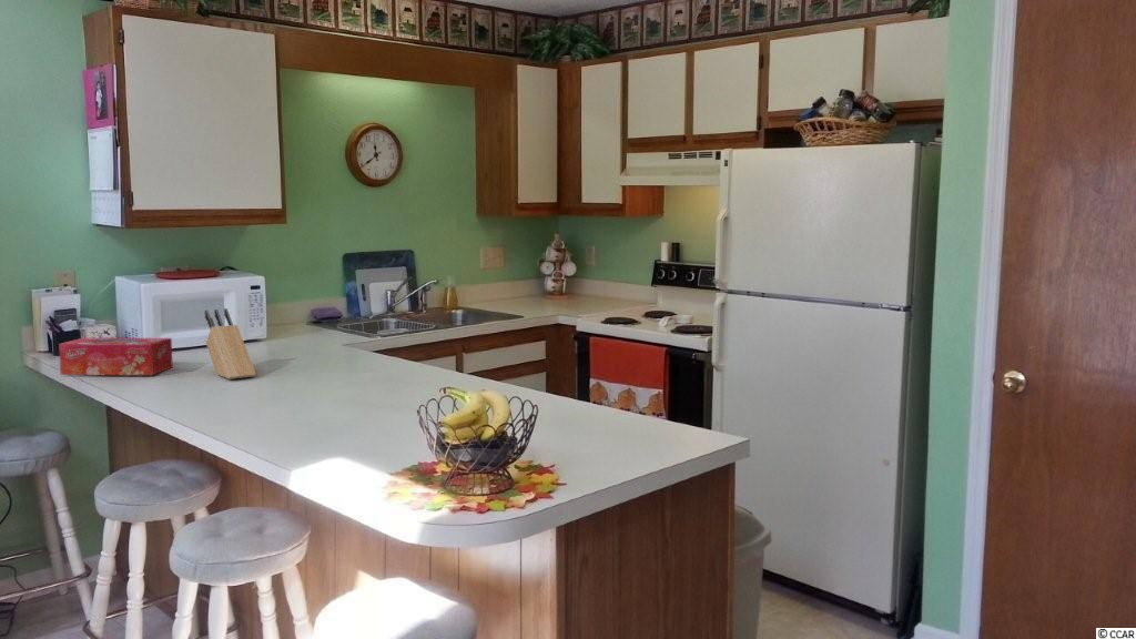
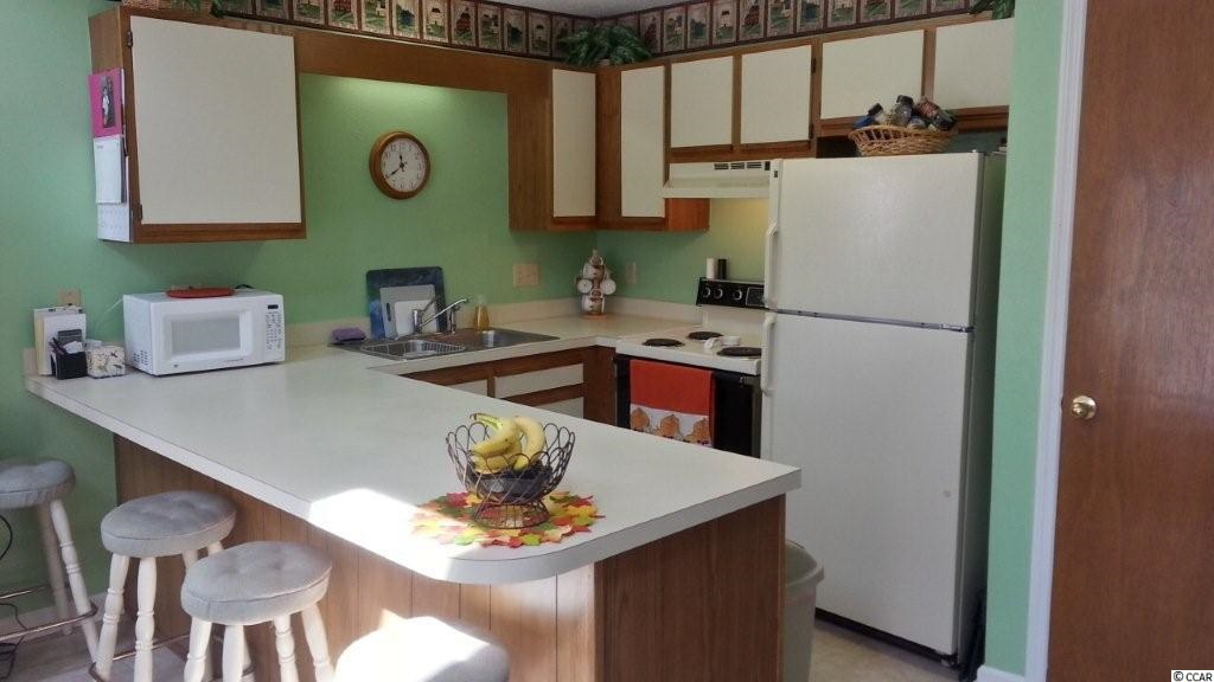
- knife block [204,307,257,381]
- tissue box [58,336,174,376]
